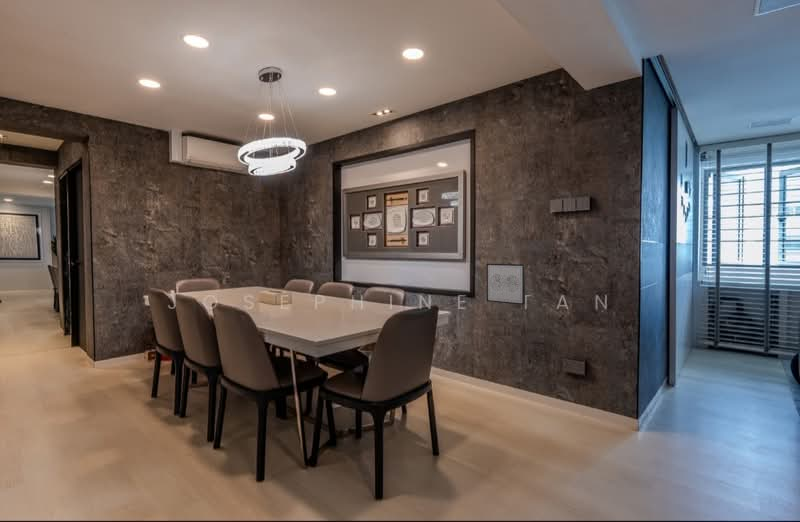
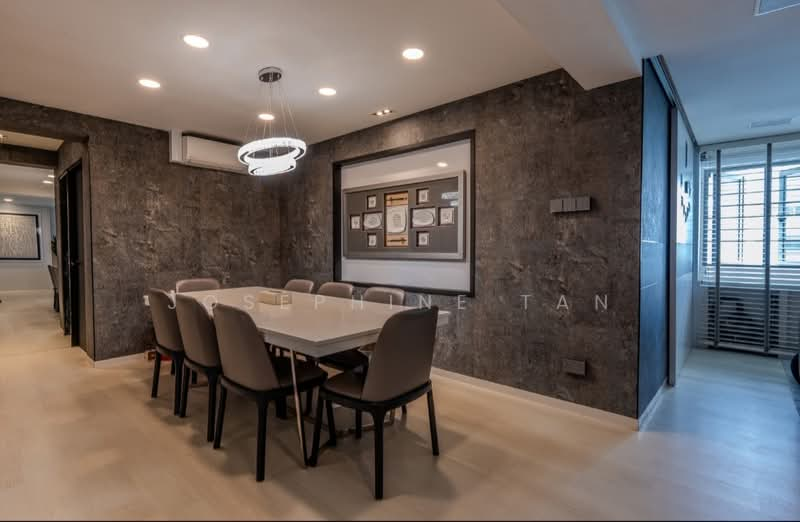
- wall art [486,263,526,306]
